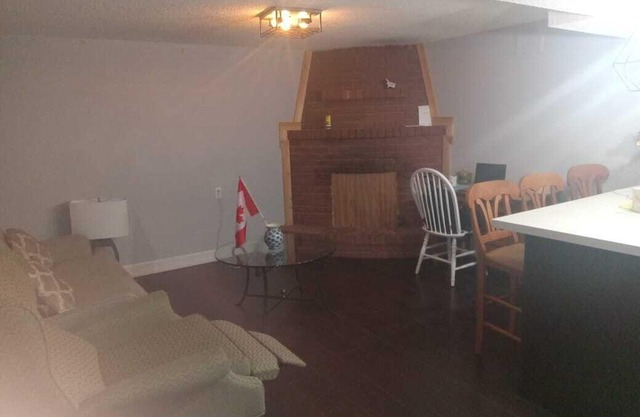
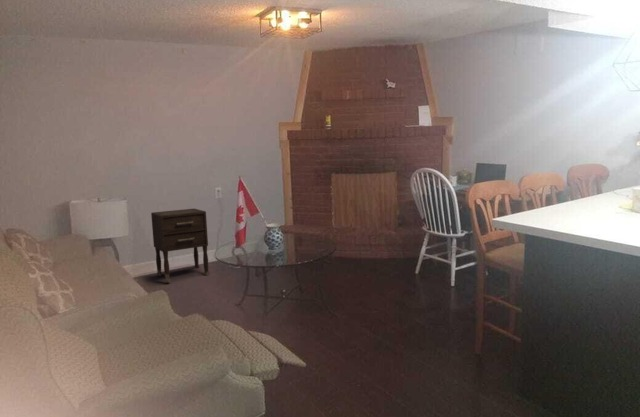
+ nightstand [150,208,210,283]
